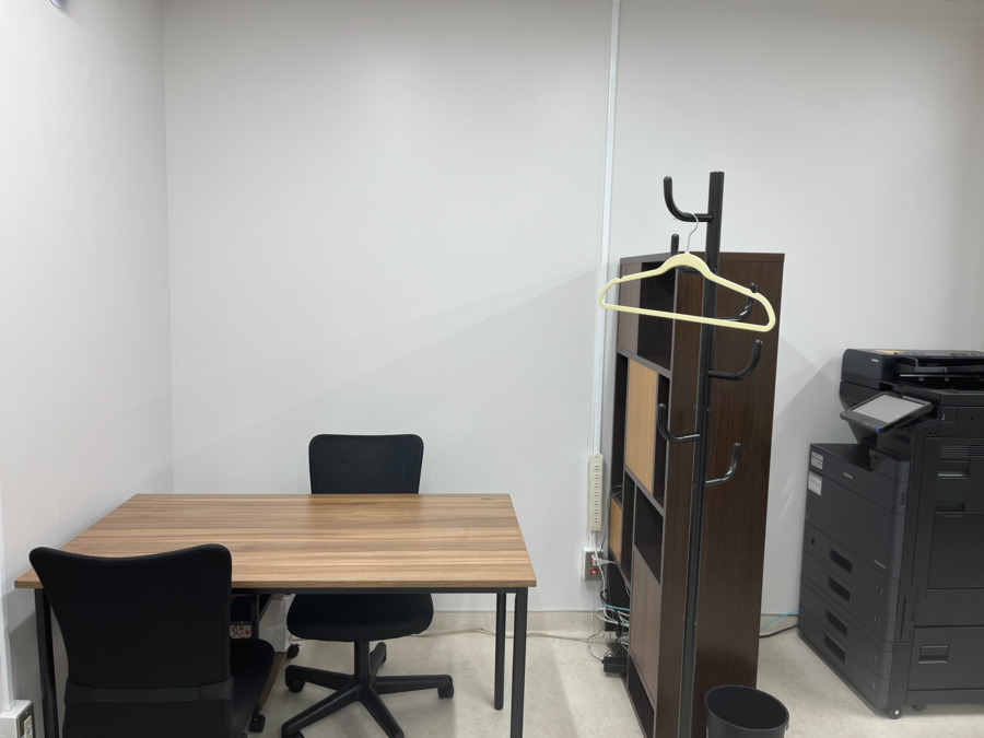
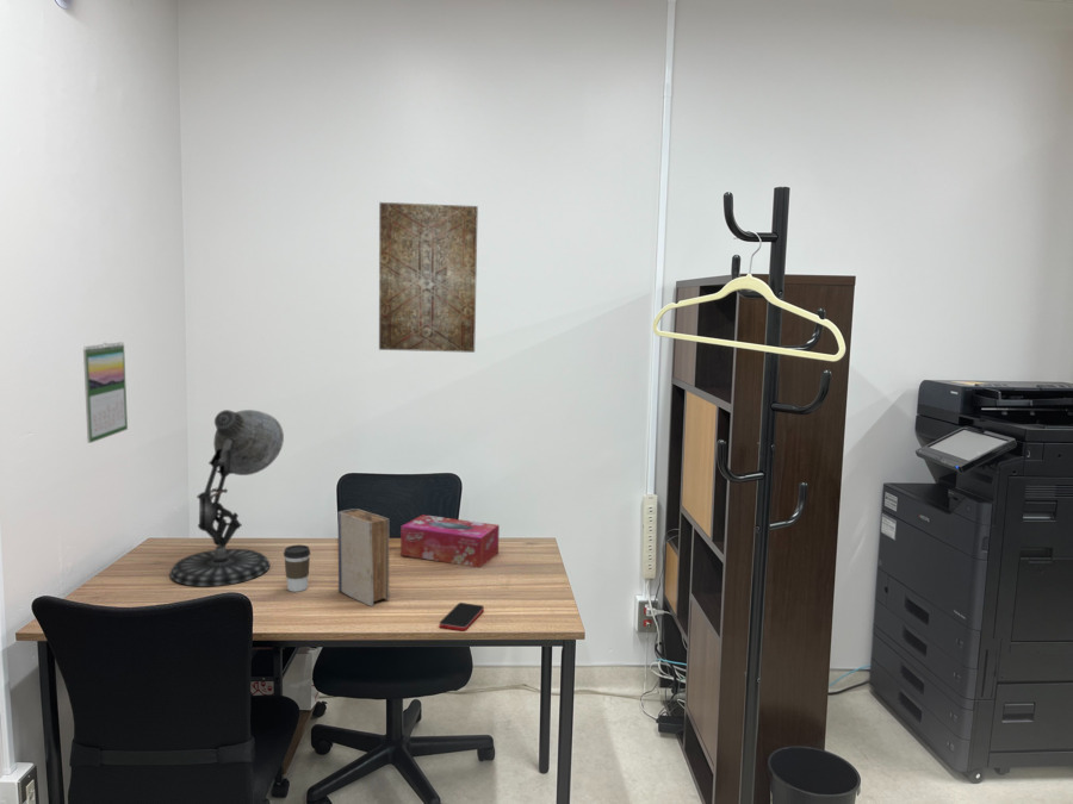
+ calendar [82,341,129,444]
+ coffee cup [283,544,311,593]
+ desk lamp [168,409,285,588]
+ wall art [378,201,479,354]
+ book [336,507,390,607]
+ smartphone [439,602,485,632]
+ tissue box [399,513,501,568]
